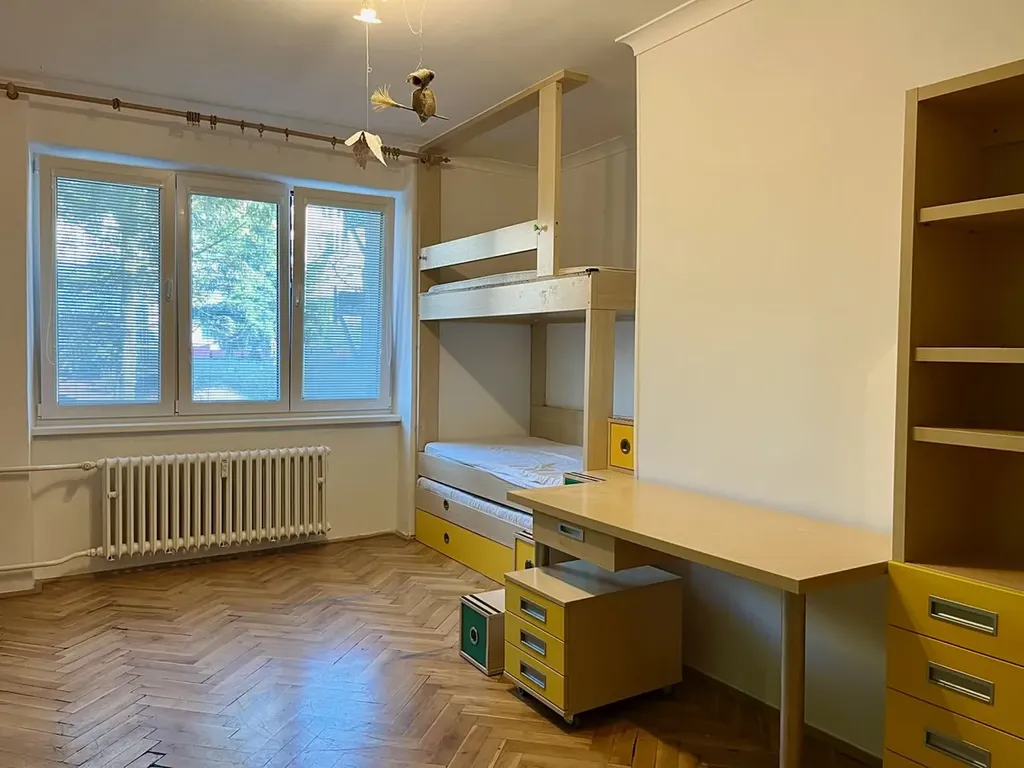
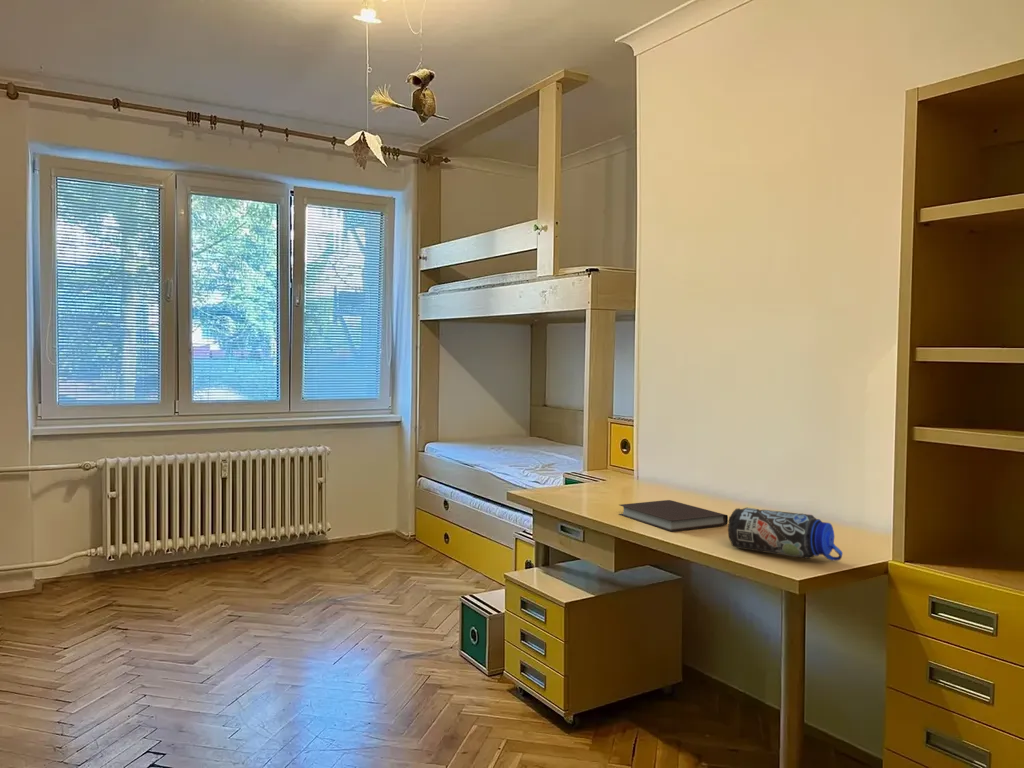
+ water bottle [727,507,844,562]
+ notebook [617,499,729,532]
